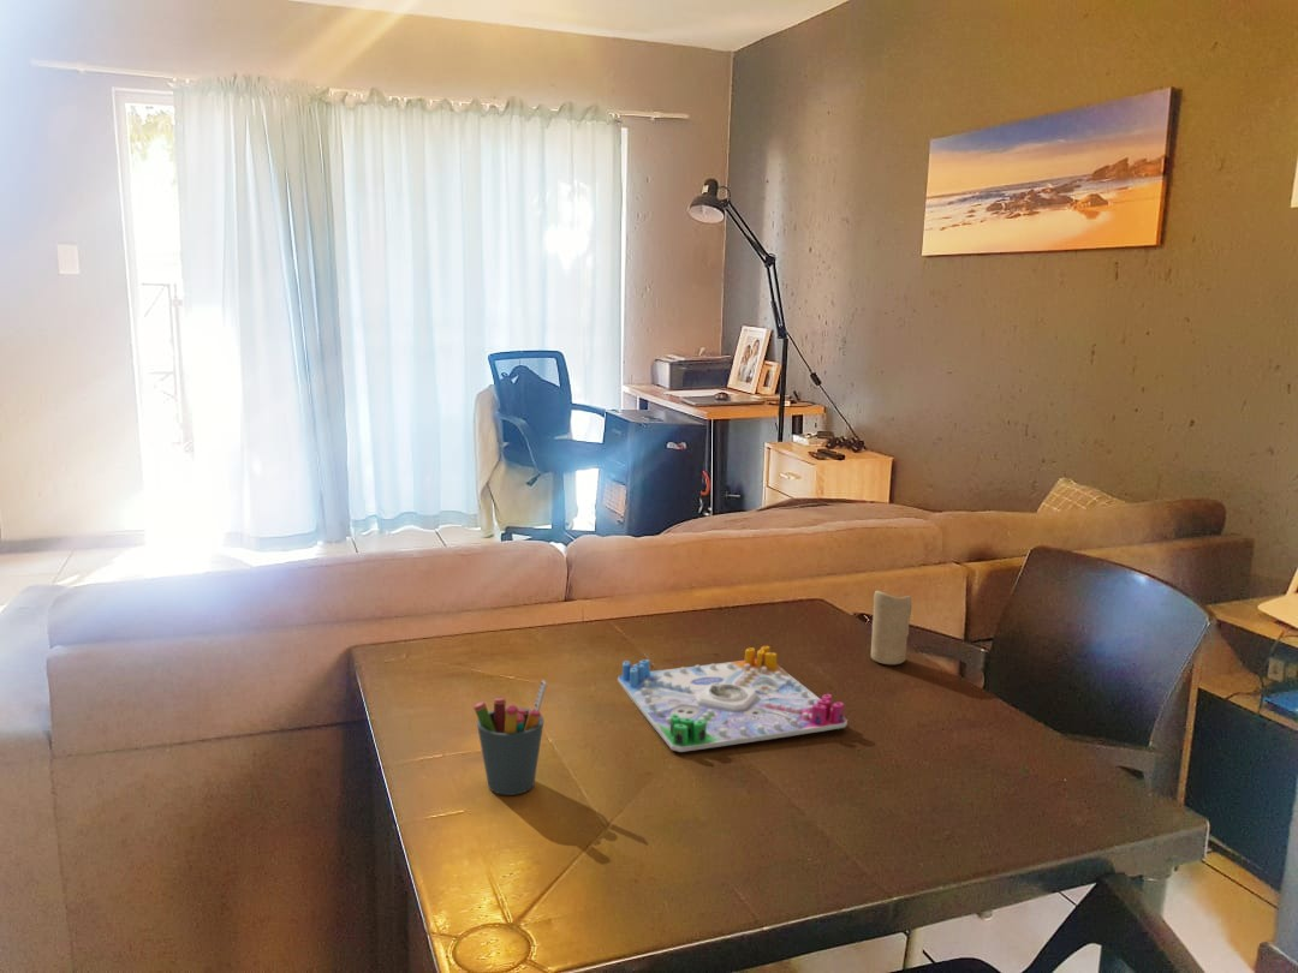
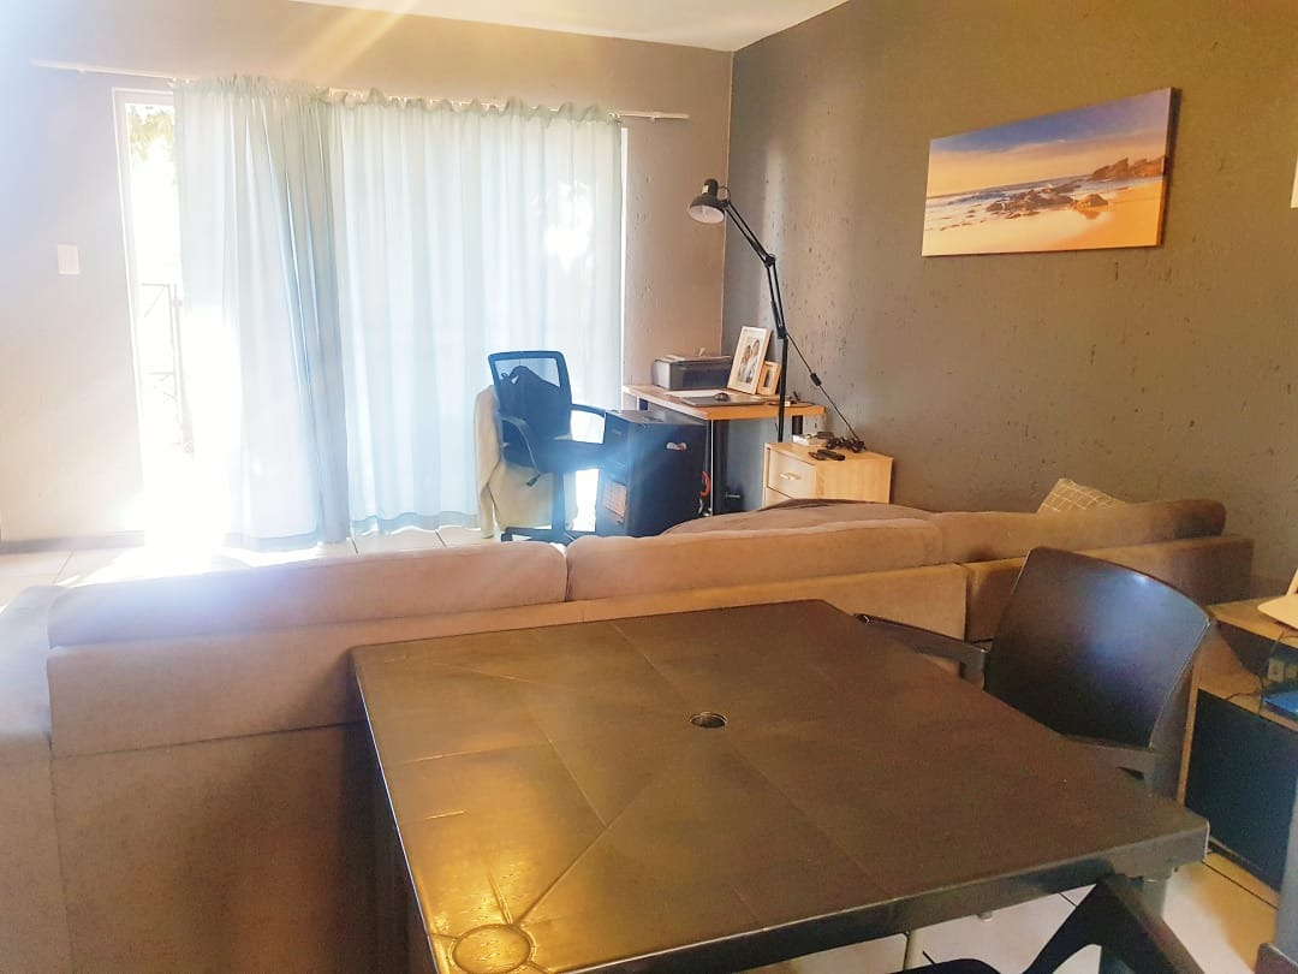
- board game [617,645,849,753]
- candle [870,590,912,665]
- pen holder [472,679,548,796]
